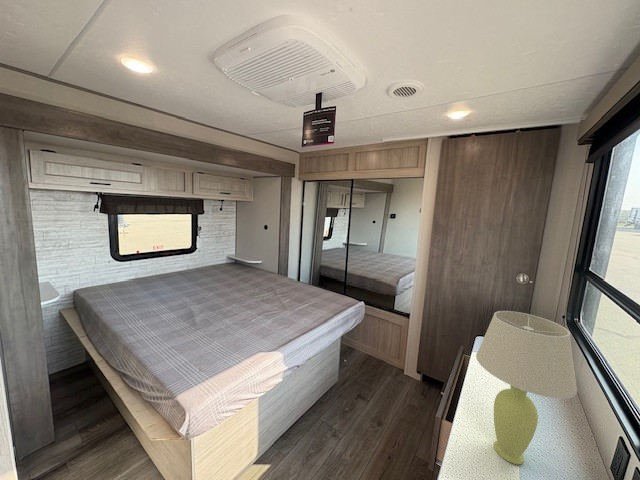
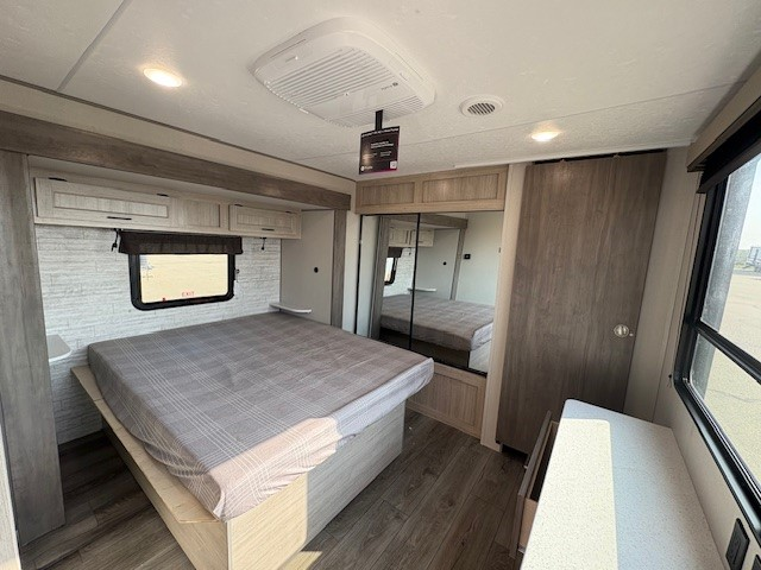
- table lamp [475,310,578,465]
